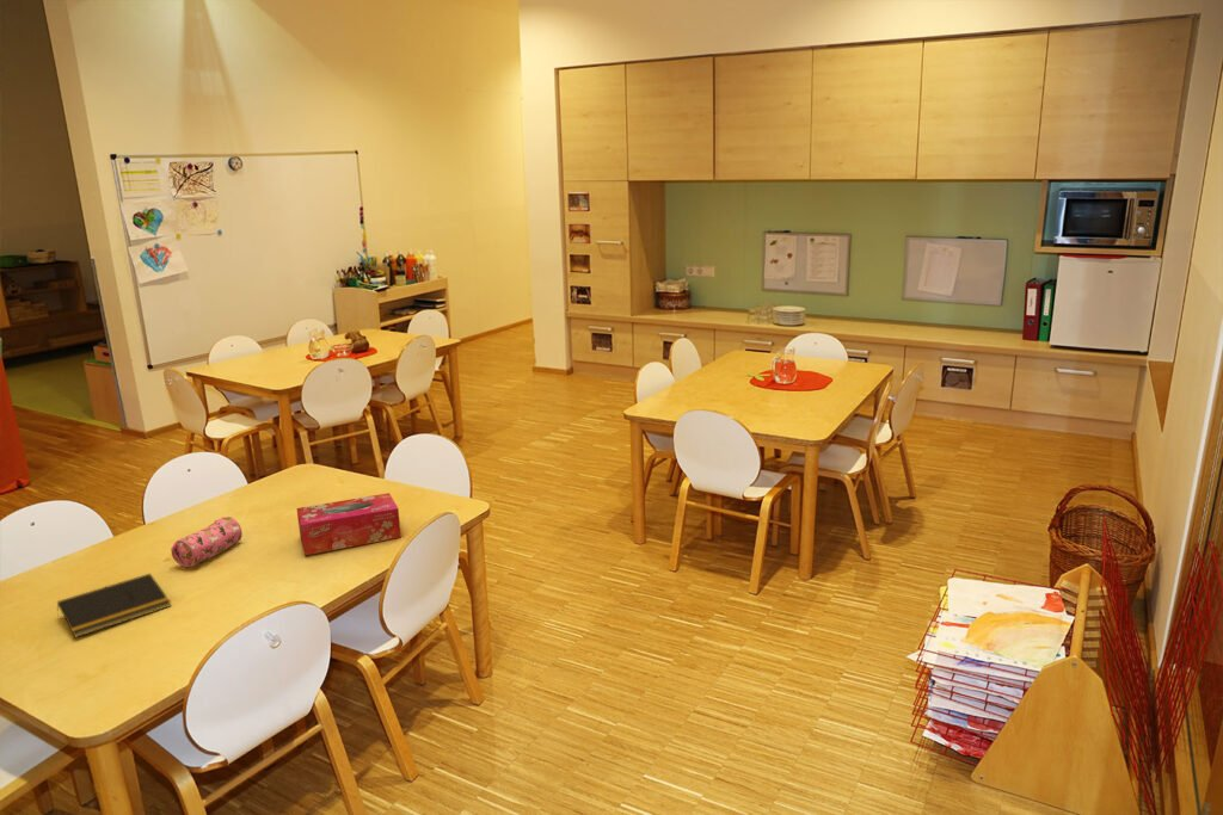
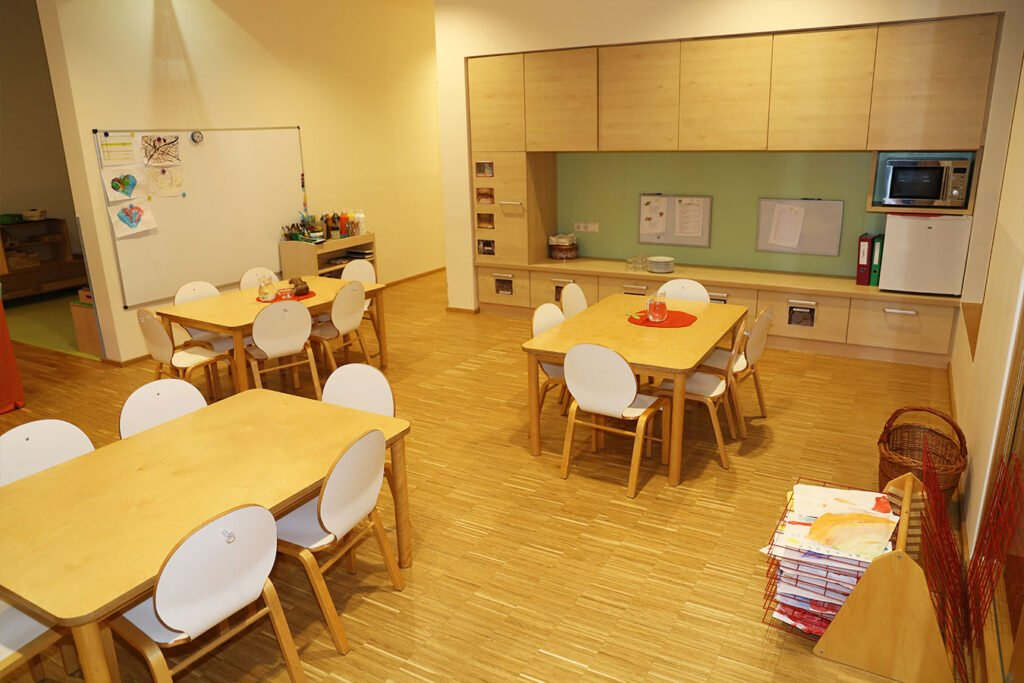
- notepad [56,573,172,638]
- tissue box [295,492,402,556]
- pencil case [170,515,244,568]
